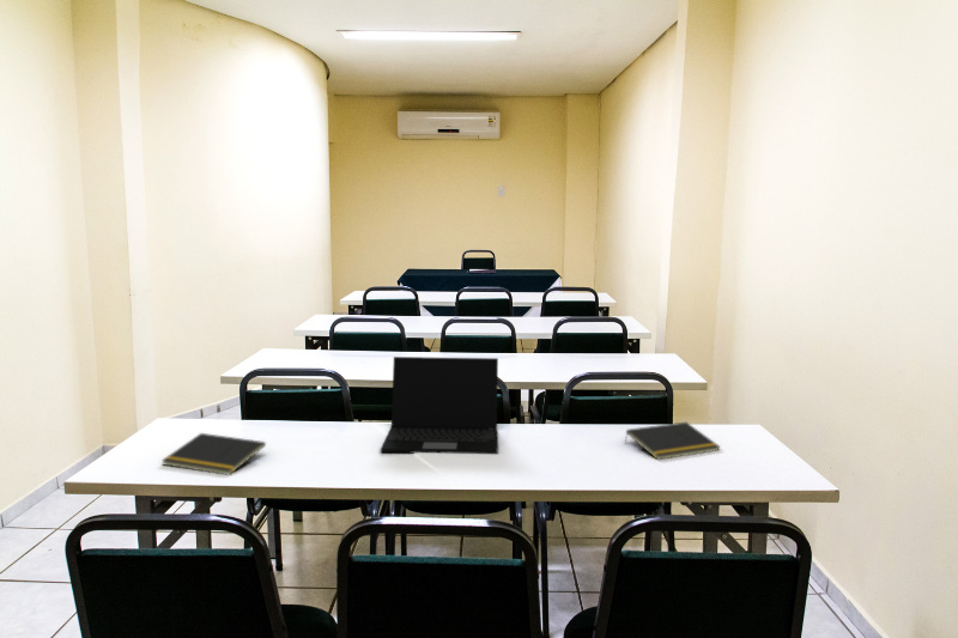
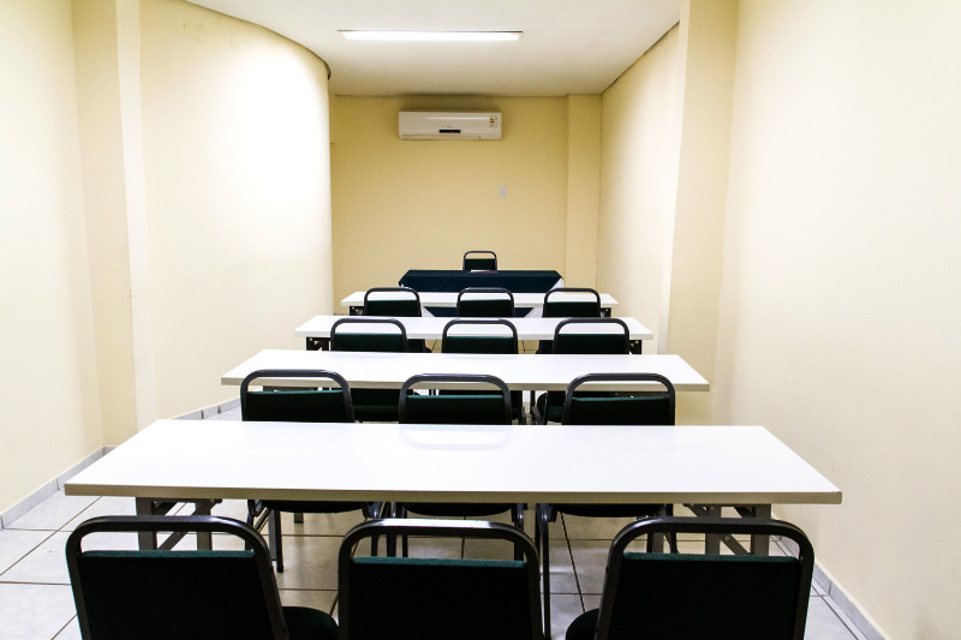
- notepad [160,432,267,476]
- laptop [380,356,499,455]
- notepad [623,421,722,461]
